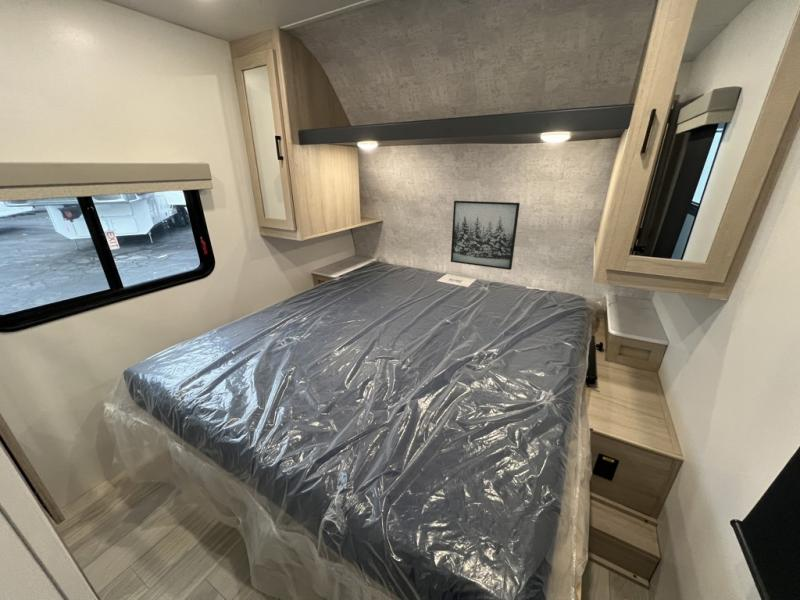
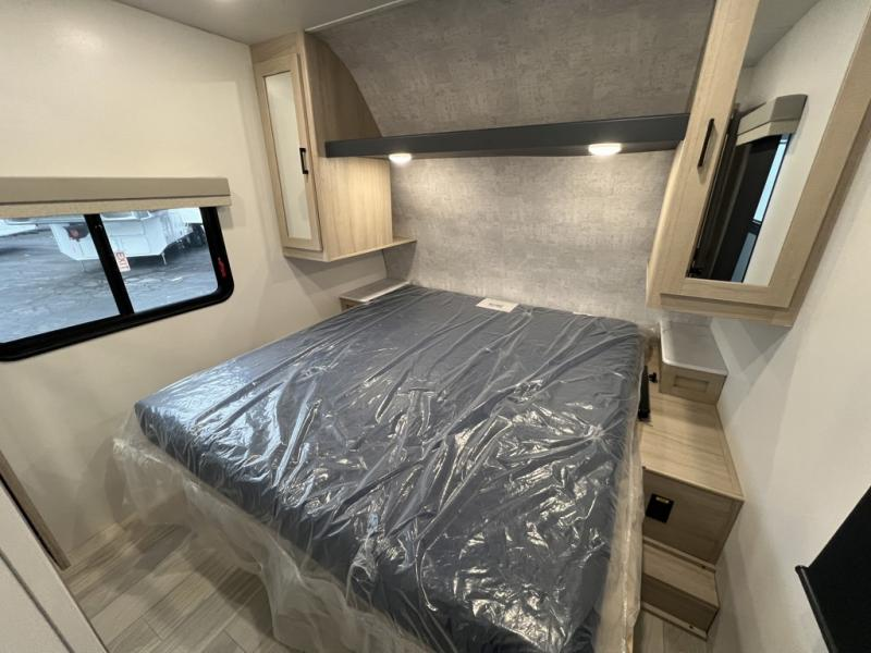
- wall art [450,200,521,271]
